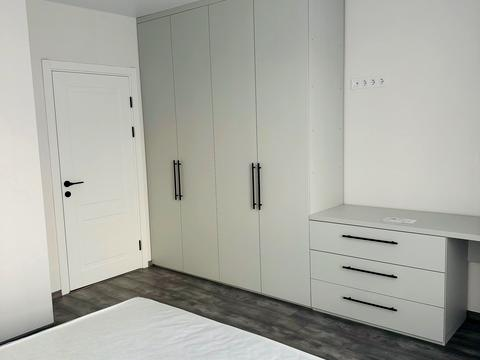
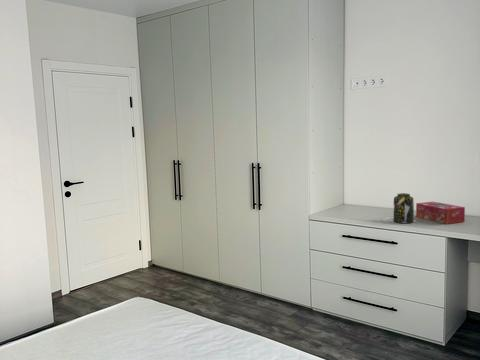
+ jar [393,192,415,224]
+ tissue box [415,201,466,225]
